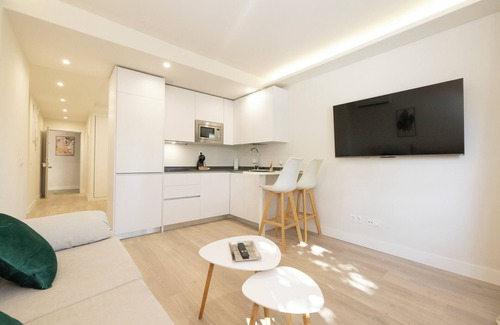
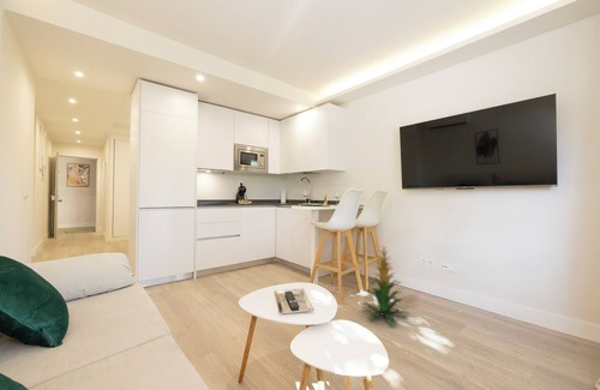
+ indoor plant [360,244,410,328]
